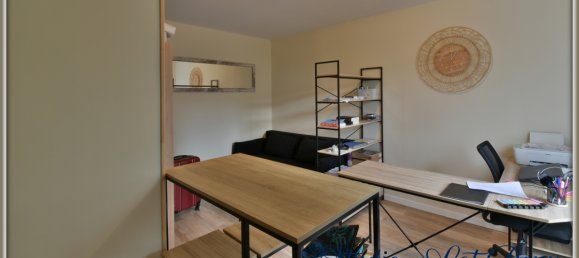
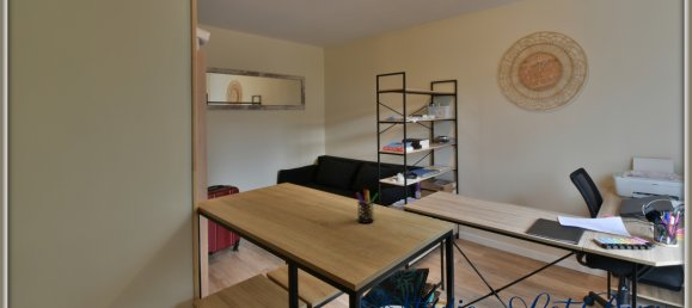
+ pen holder [355,187,379,223]
